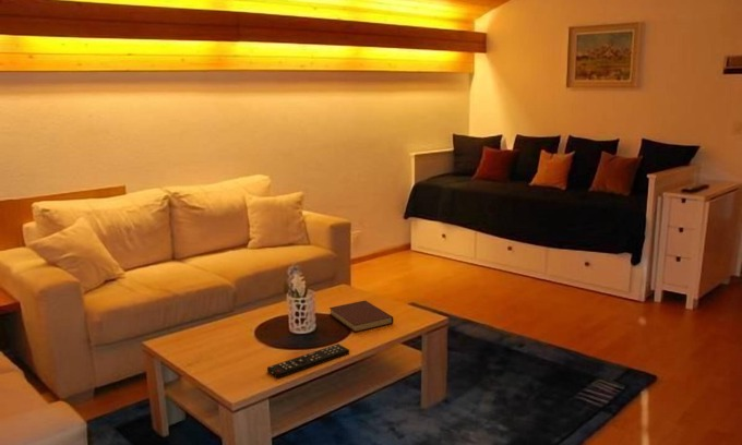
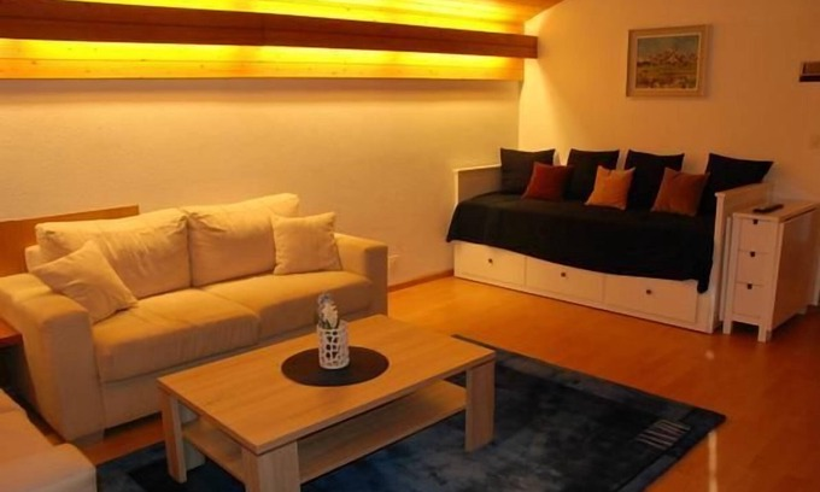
- notebook [328,300,394,333]
- remote control [266,342,350,380]
